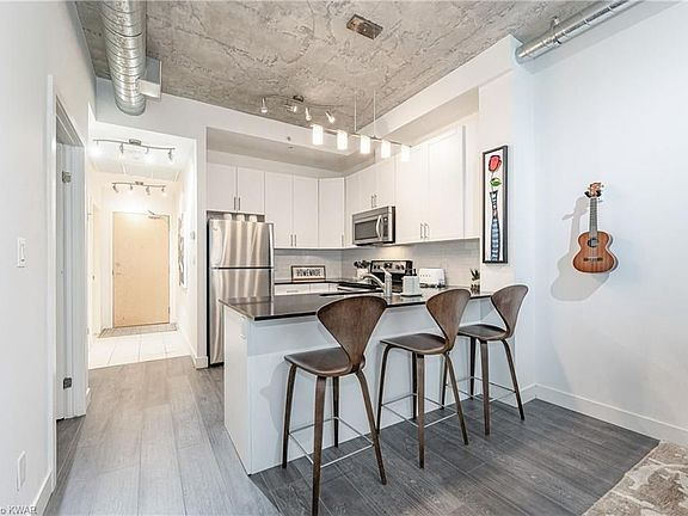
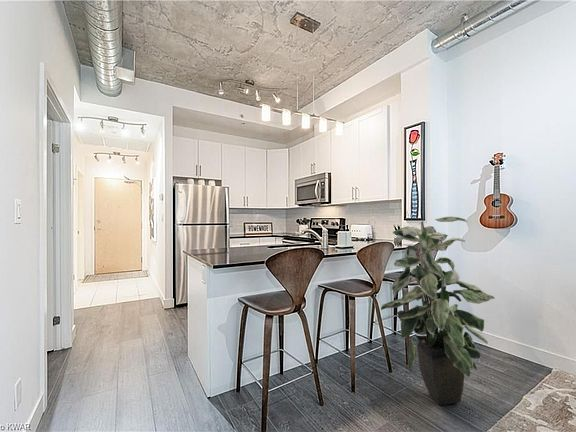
+ indoor plant [380,216,496,406]
